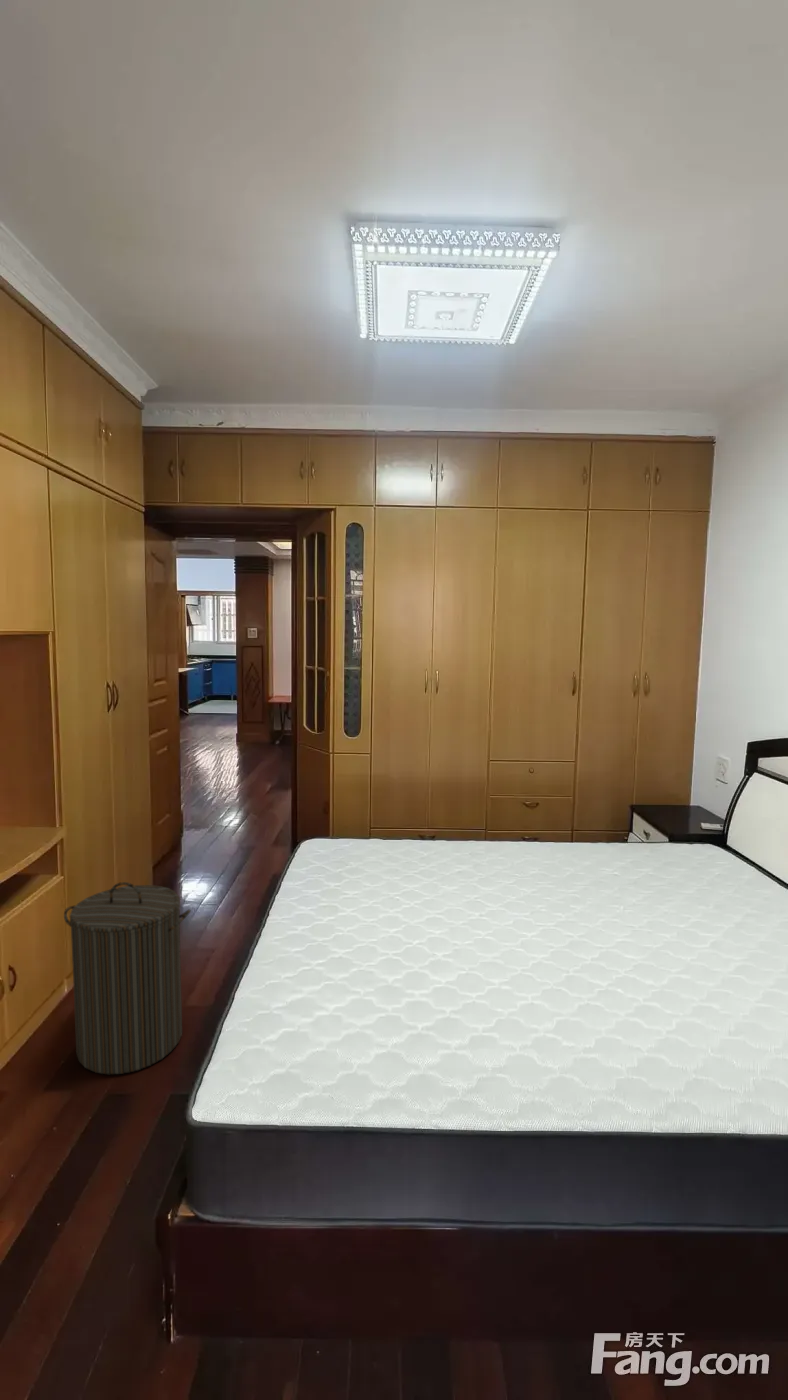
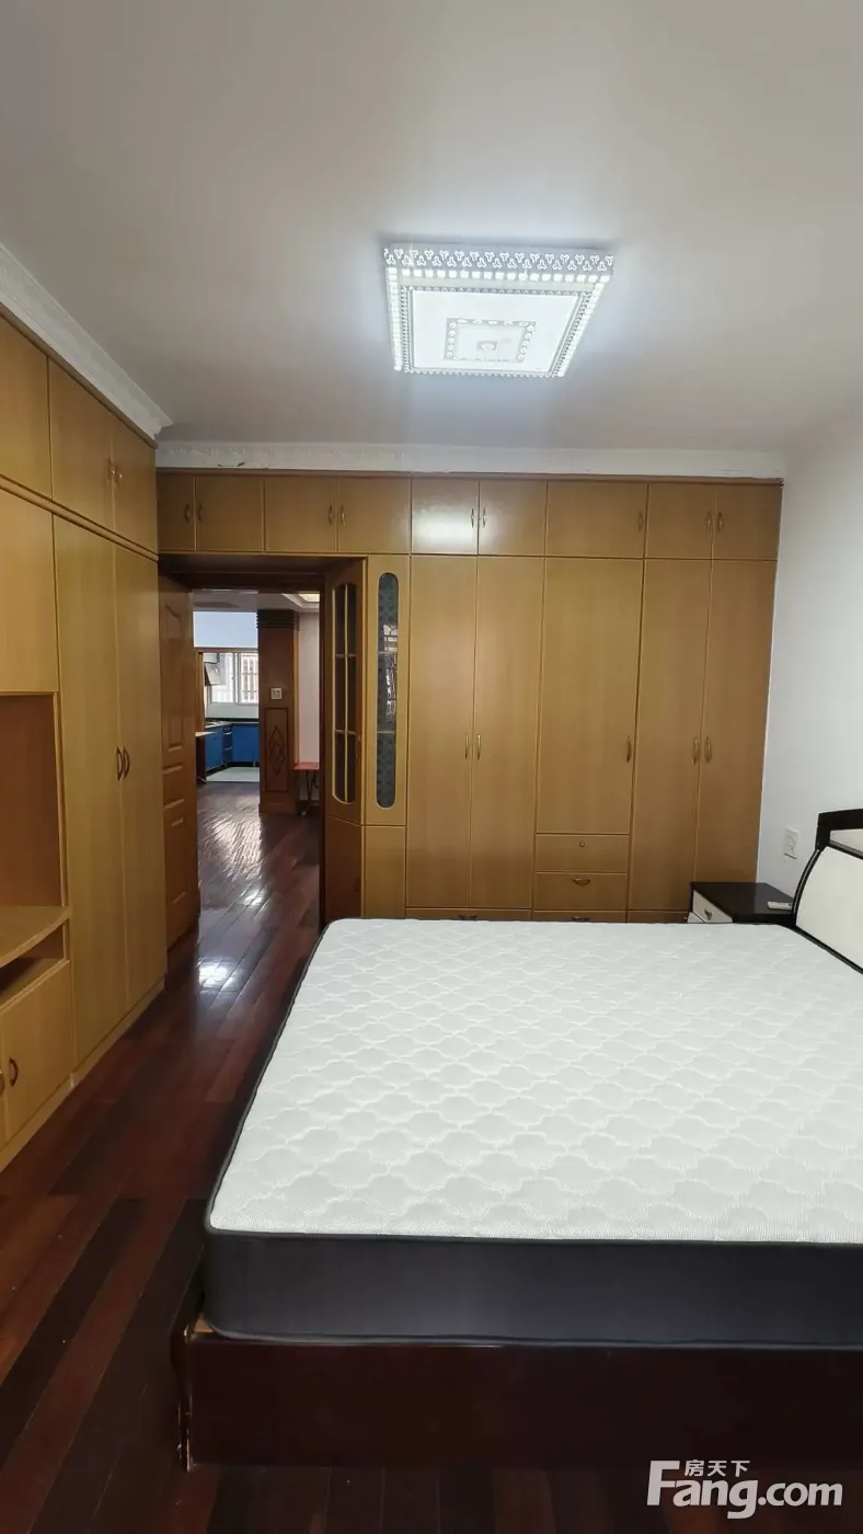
- laundry hamper [63,881,192,1075]
